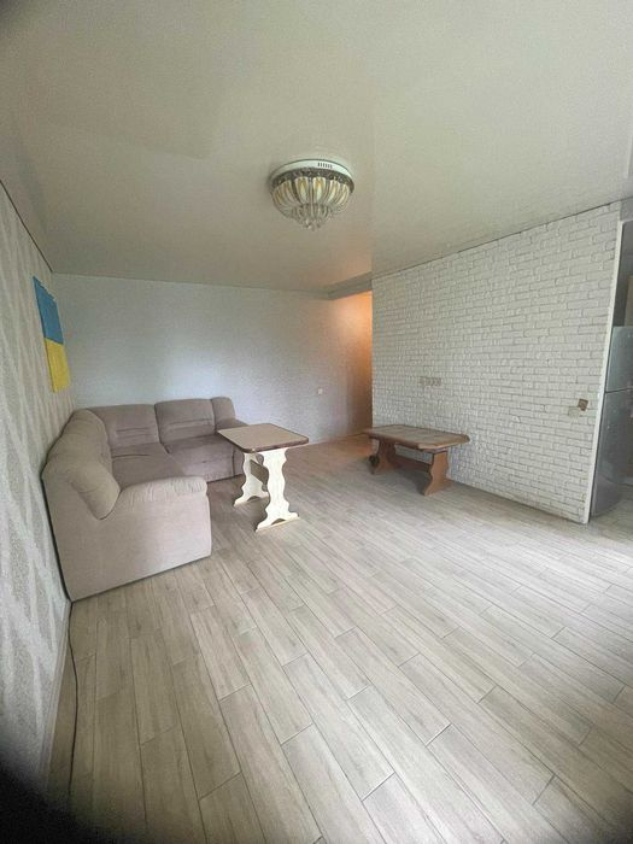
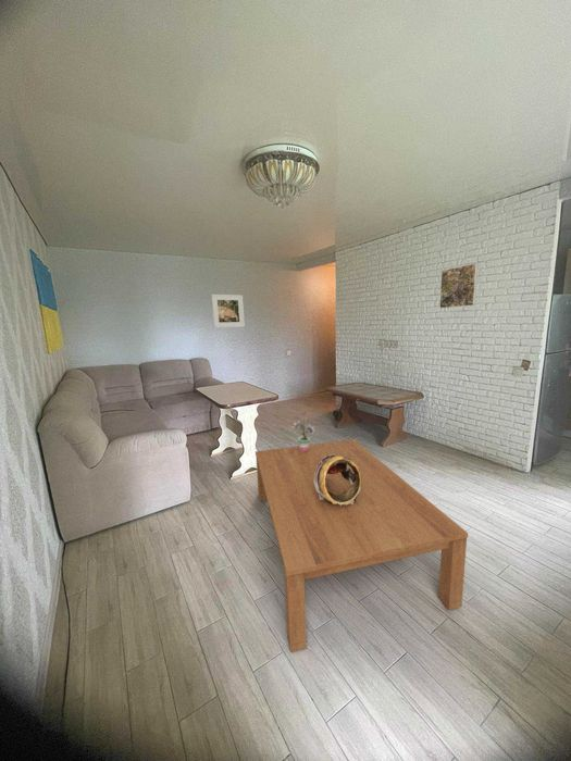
+ coffee table [255,438,469,653]
+ decorative bowl [314,454,362,506]
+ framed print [211,294,246,328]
+ potted plant [290,410,316,450]
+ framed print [438,262,479,310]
